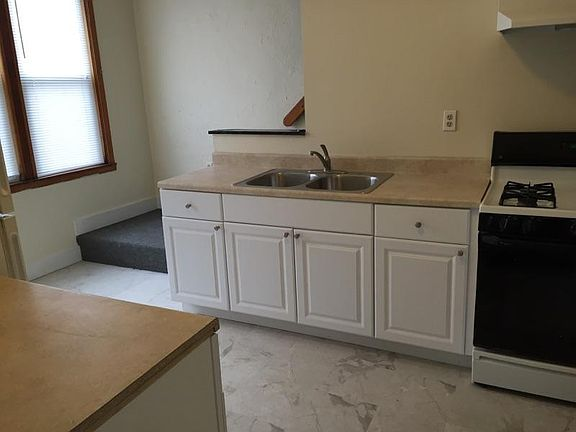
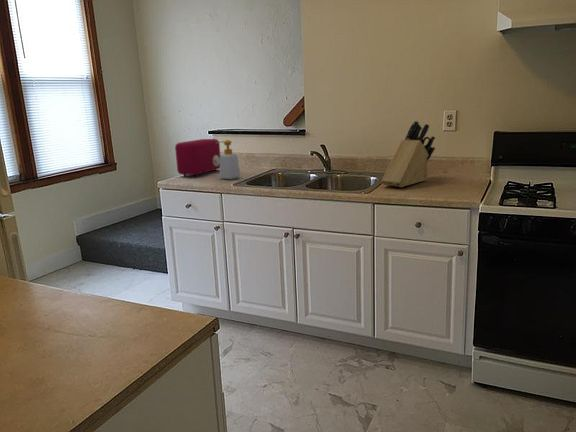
+ toaster [174,138,221,177]
+ knife block [381,120,436,188]
+ soap bottle [216,139,242,180]
